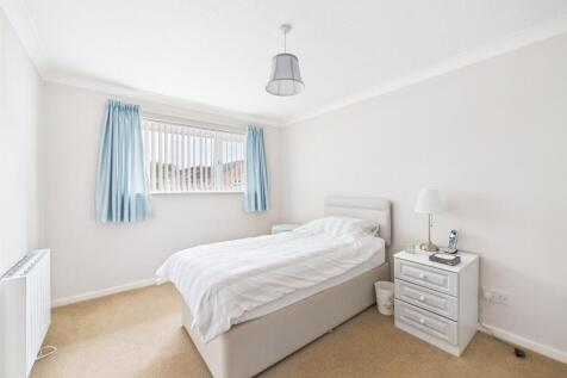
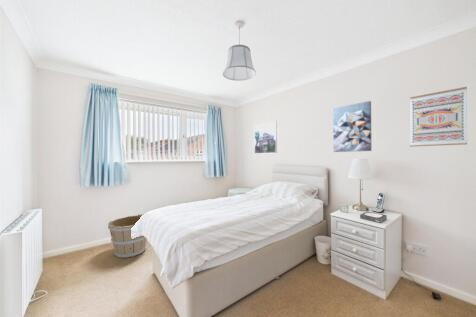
+ wall art [409,86,468,148]
+ wooden bucket [107,214,147,259]
+ wall art [332,100,372,153]
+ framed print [253,120,278,155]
